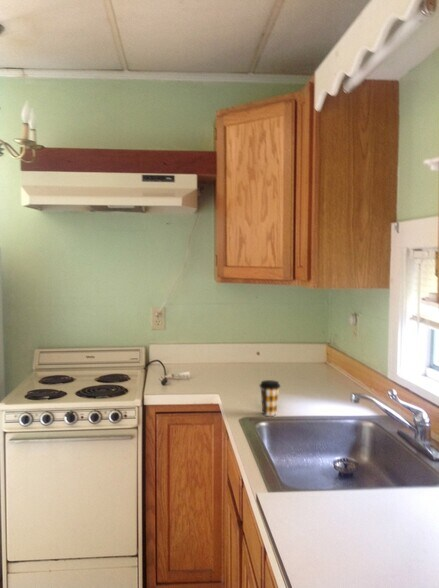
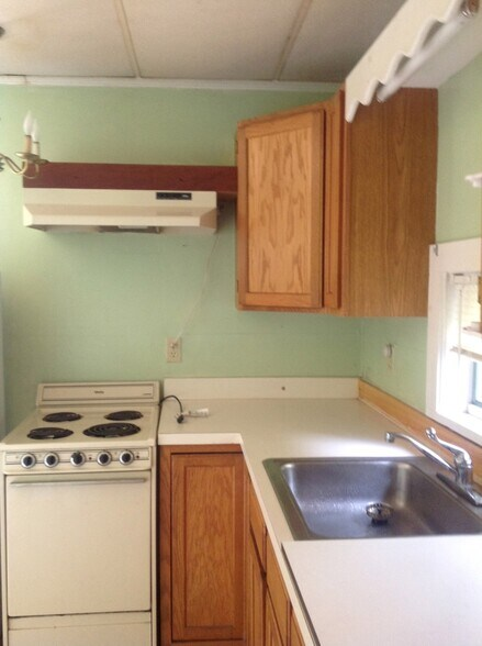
- coffee cup [258,379,281,417]
